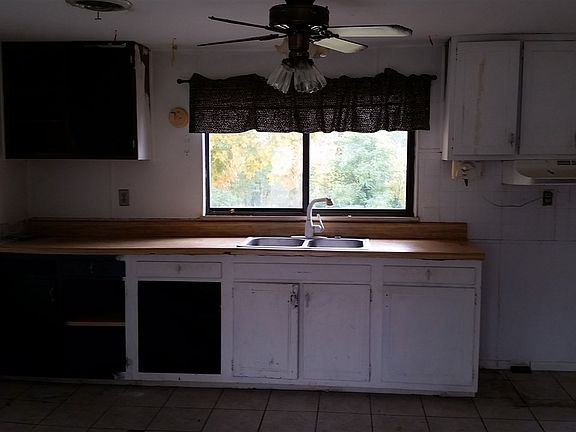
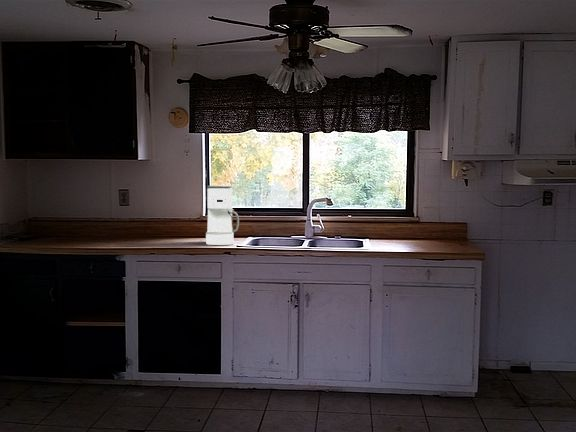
+ coffee maker [205,185,240,246]
